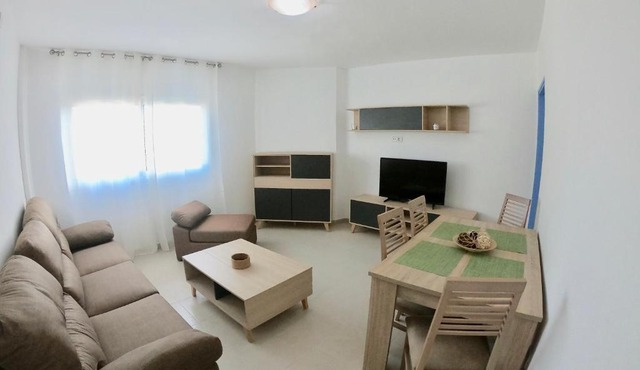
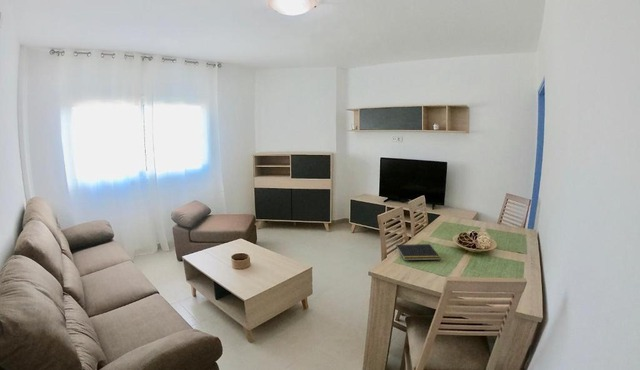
+ notepad [394,243,441,261]
